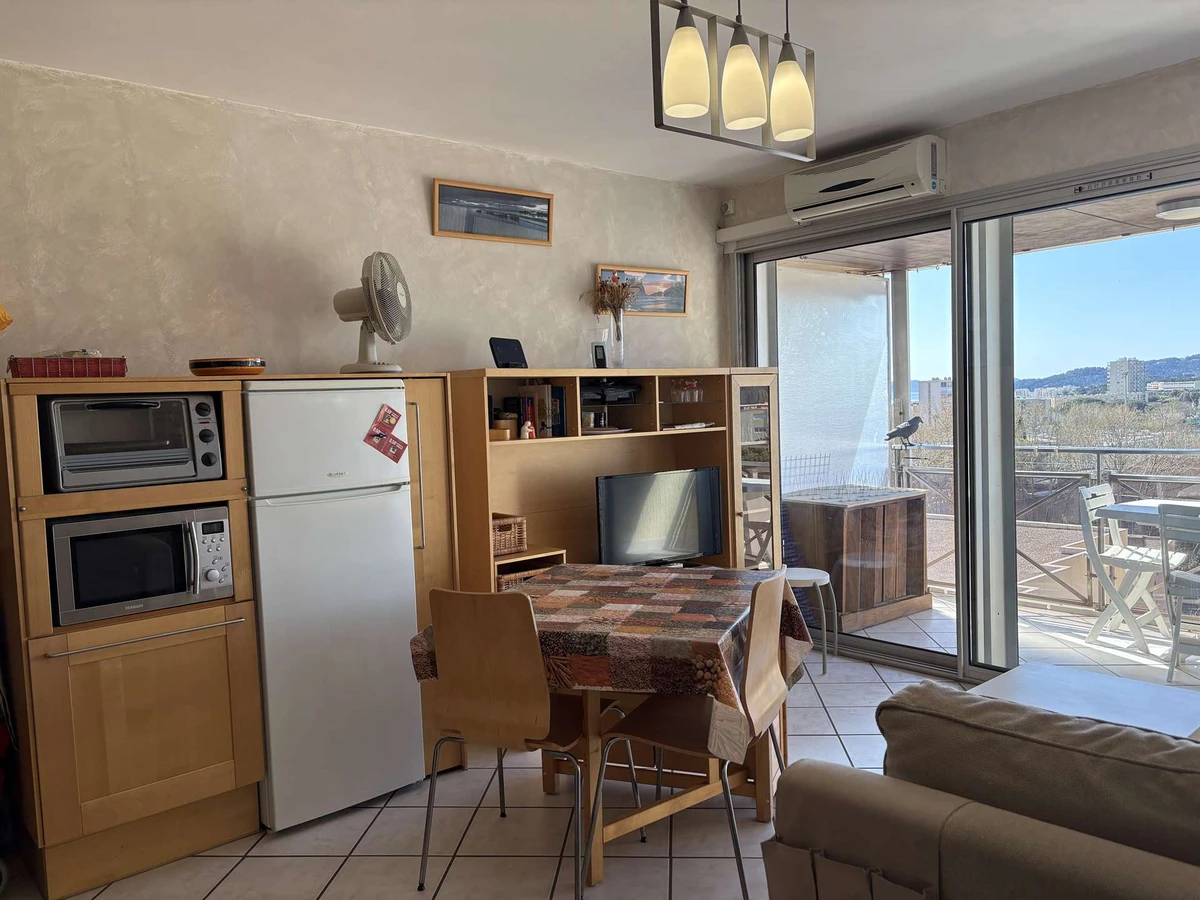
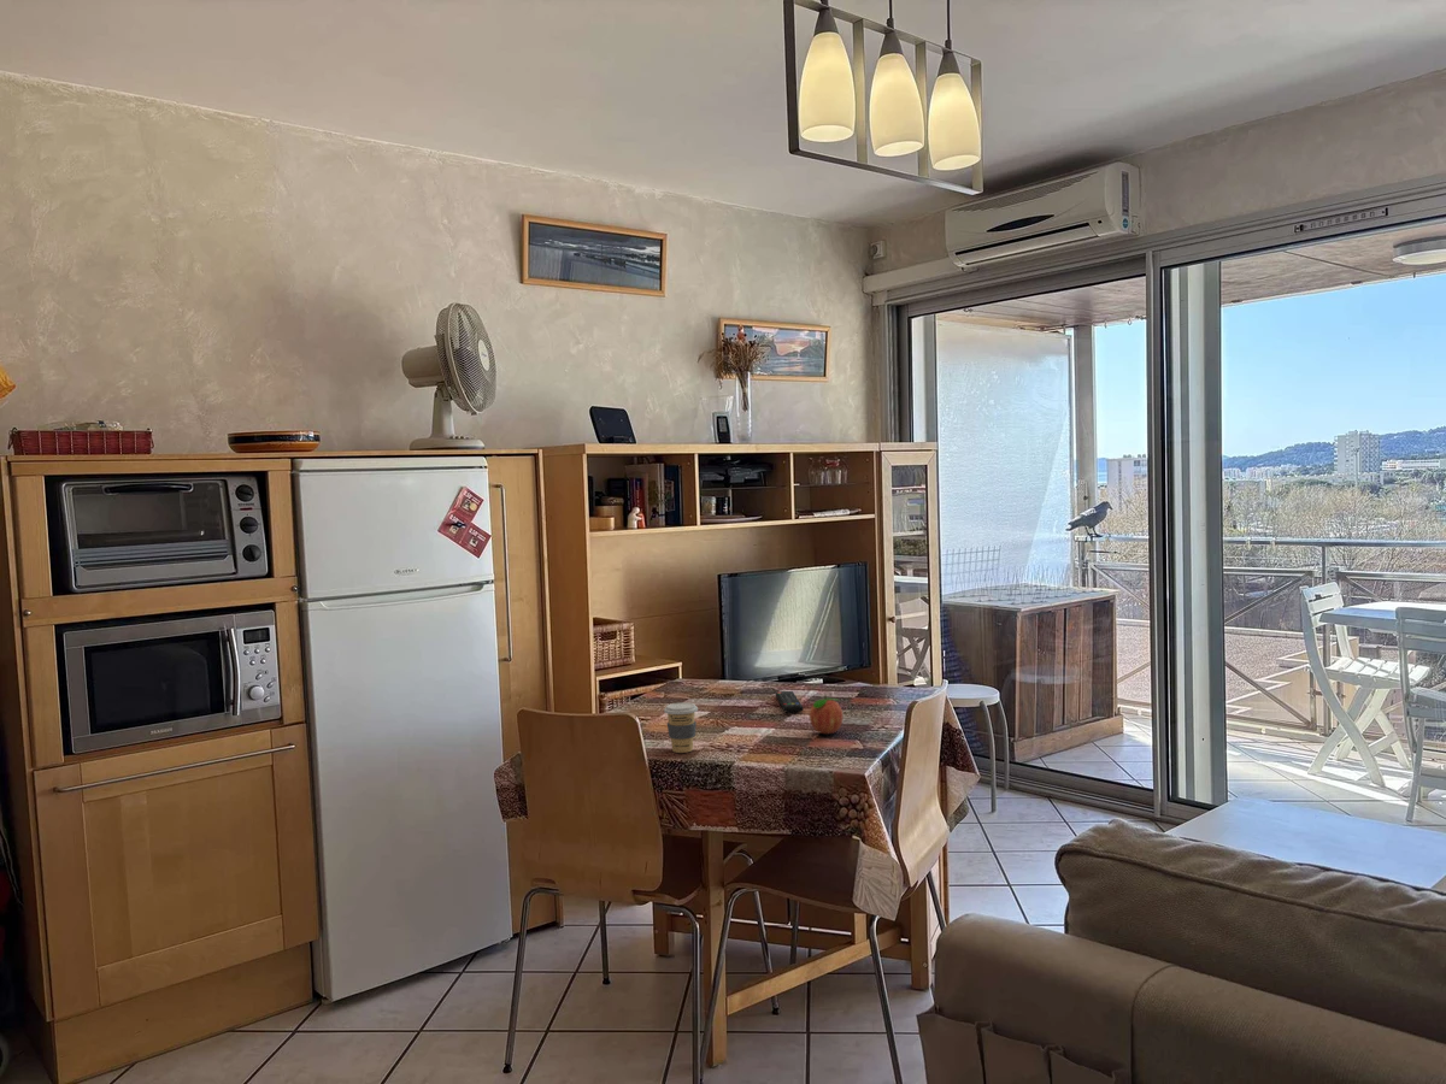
+ coffee cup [663,701,699,754]
+ remote control [774,690,805,714]
+ fruit [809,694,844,735]
